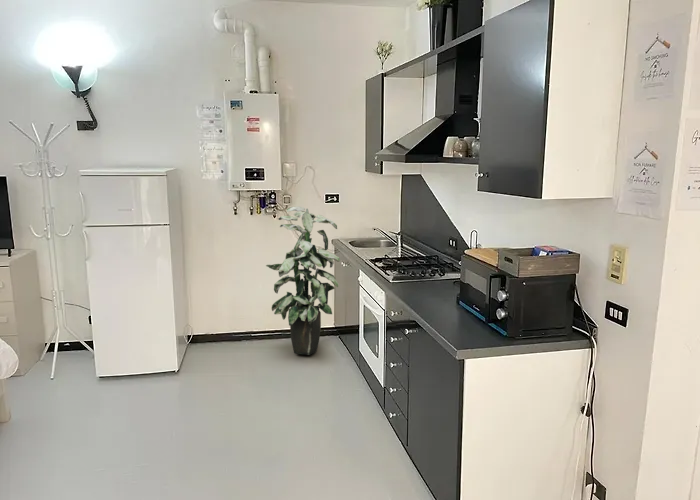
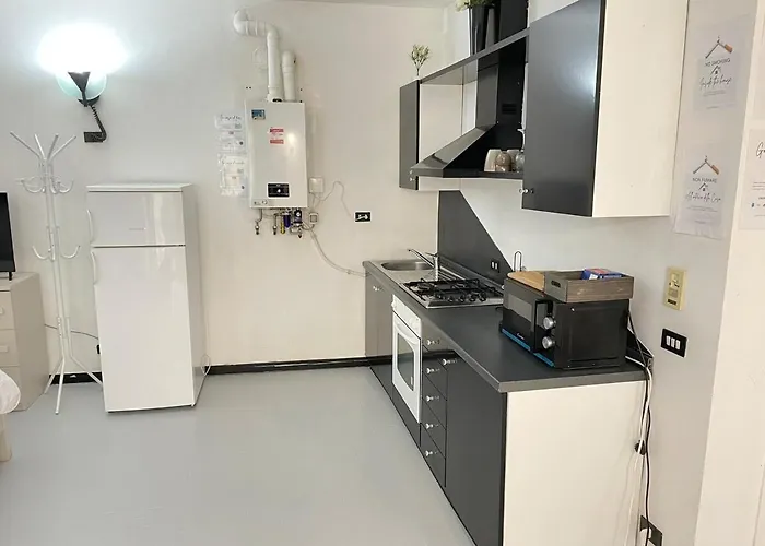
- indoor plant [265,206,341,356]
